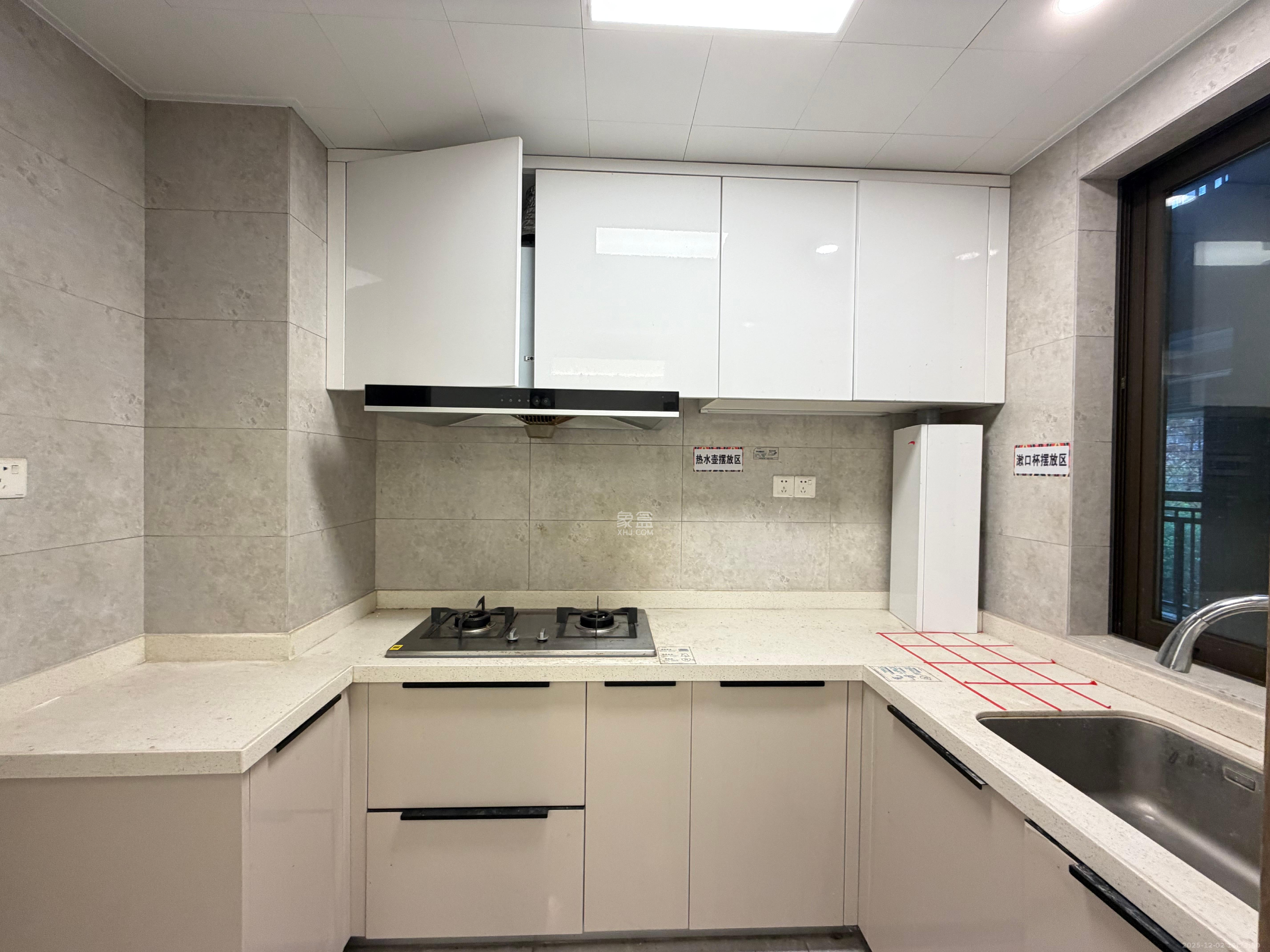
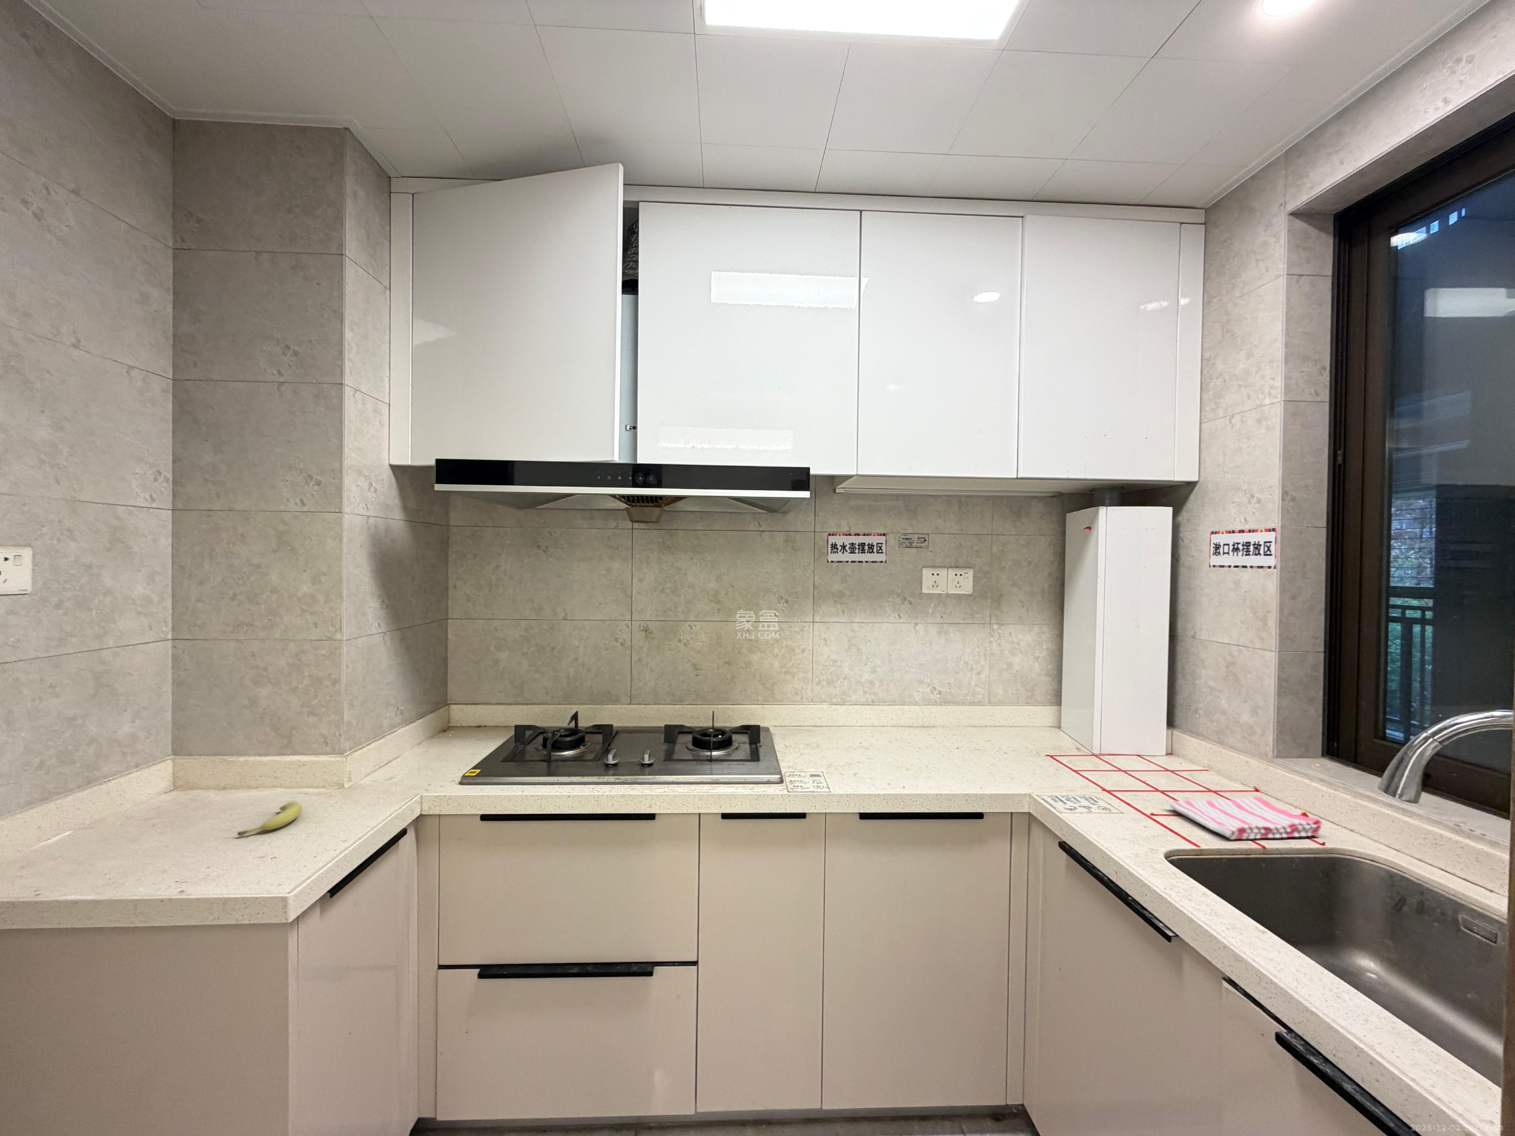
+ fruit [236,802,303,836]
+ dish towel [1169,796,1322,840]
